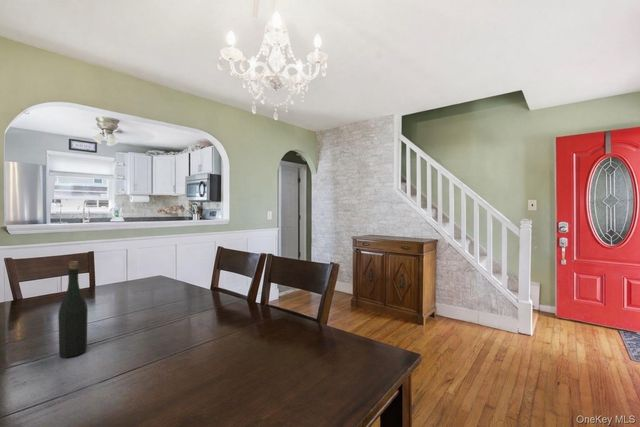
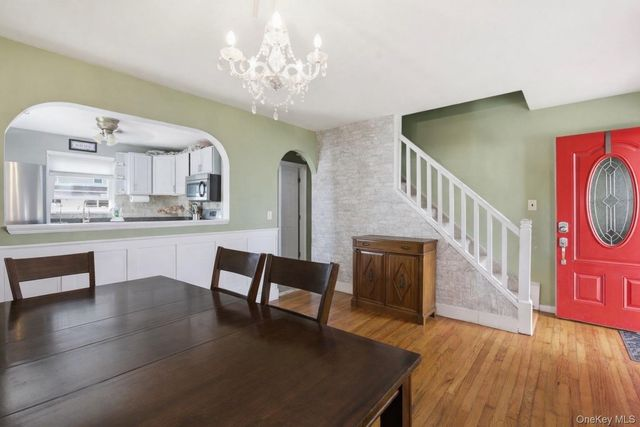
- bottle [57,260,89,359]
